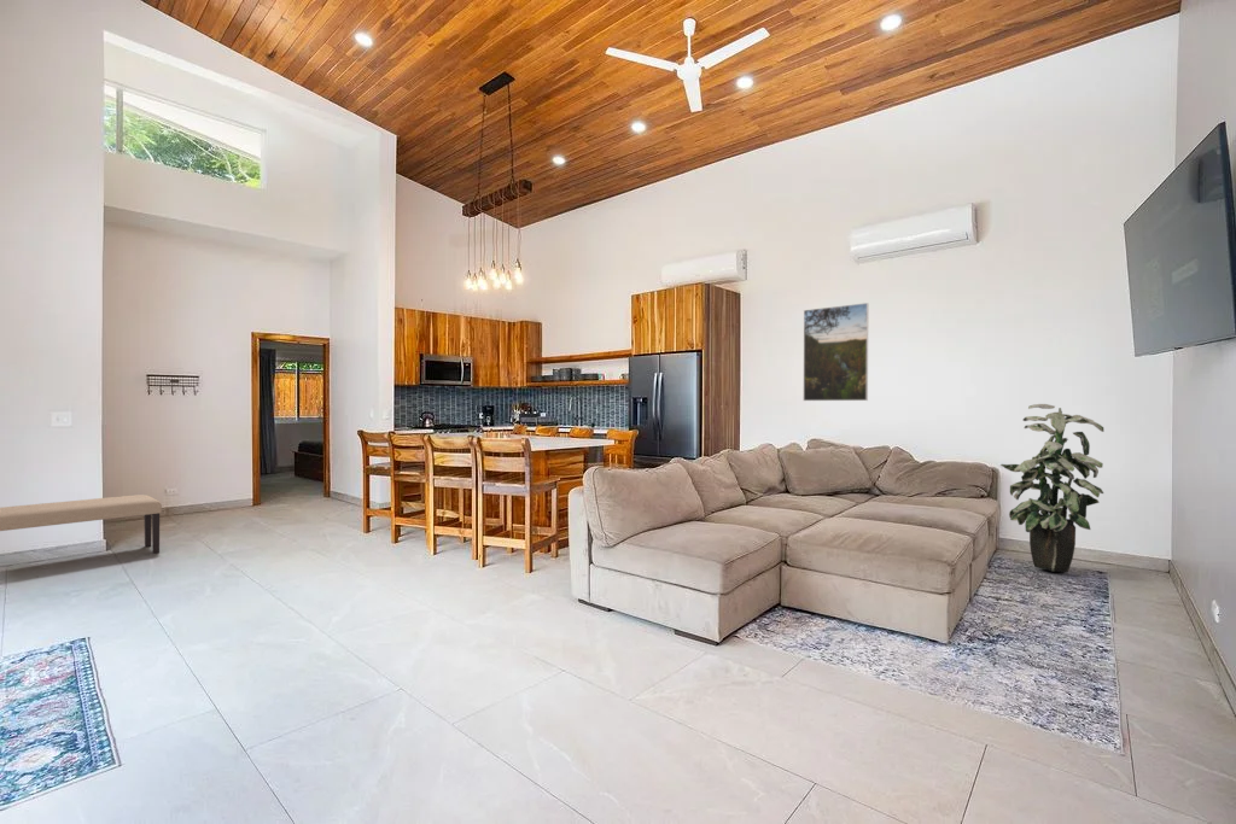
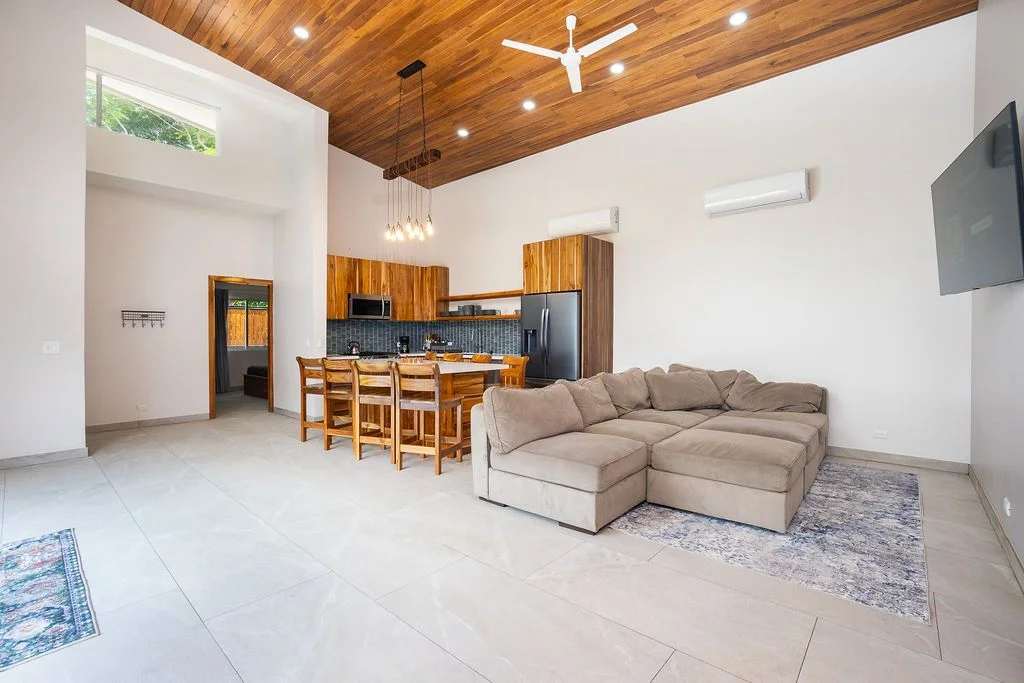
- indoor plant [999,403,1104,573]
- bench [0,493,163,555]
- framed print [803,302,869,402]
